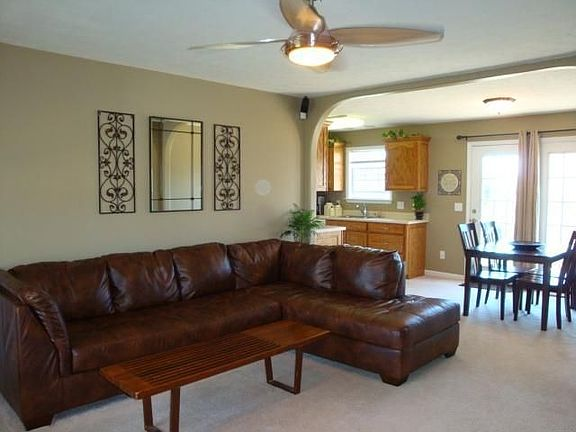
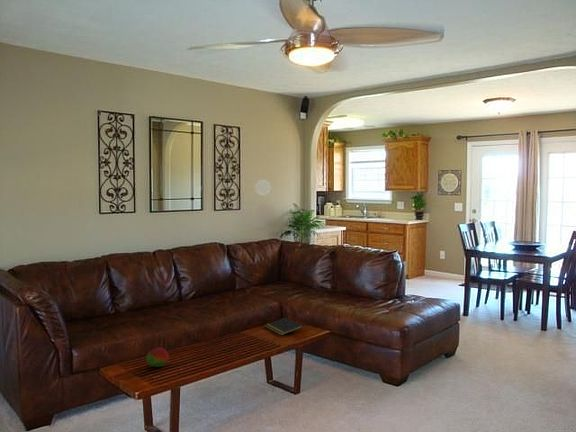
+ fruit [145,346,170,368]
+ notepad [264,316,304,336]
